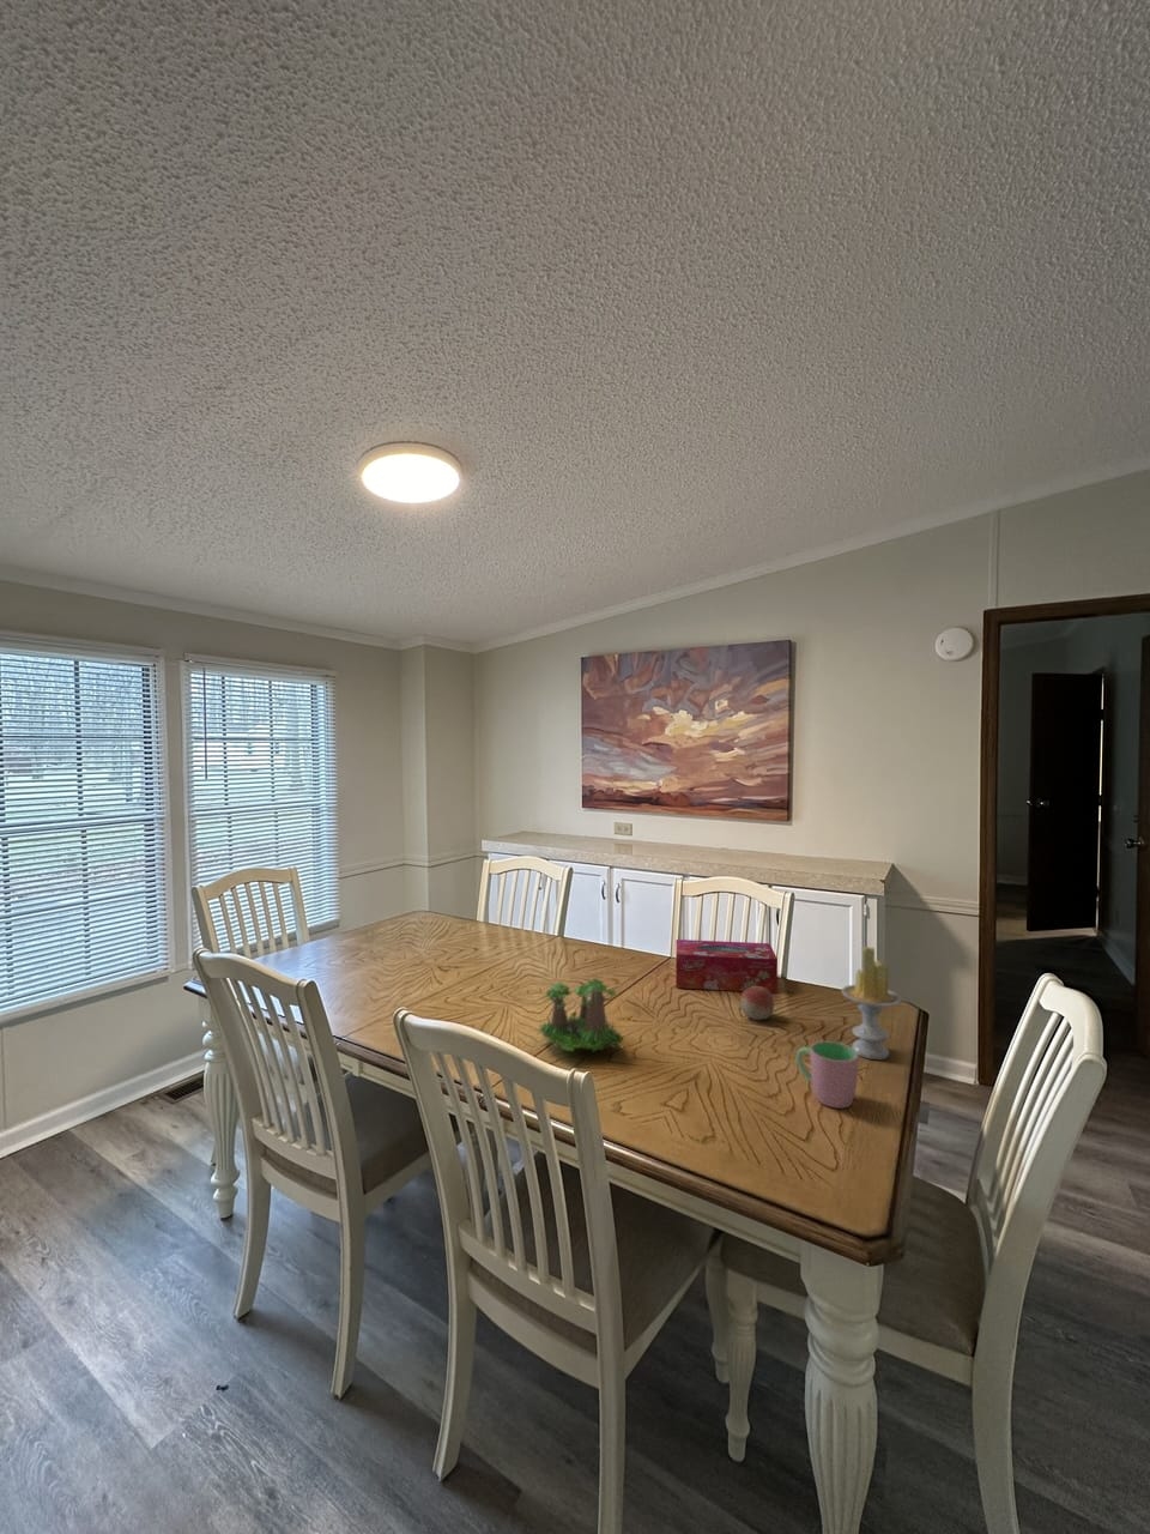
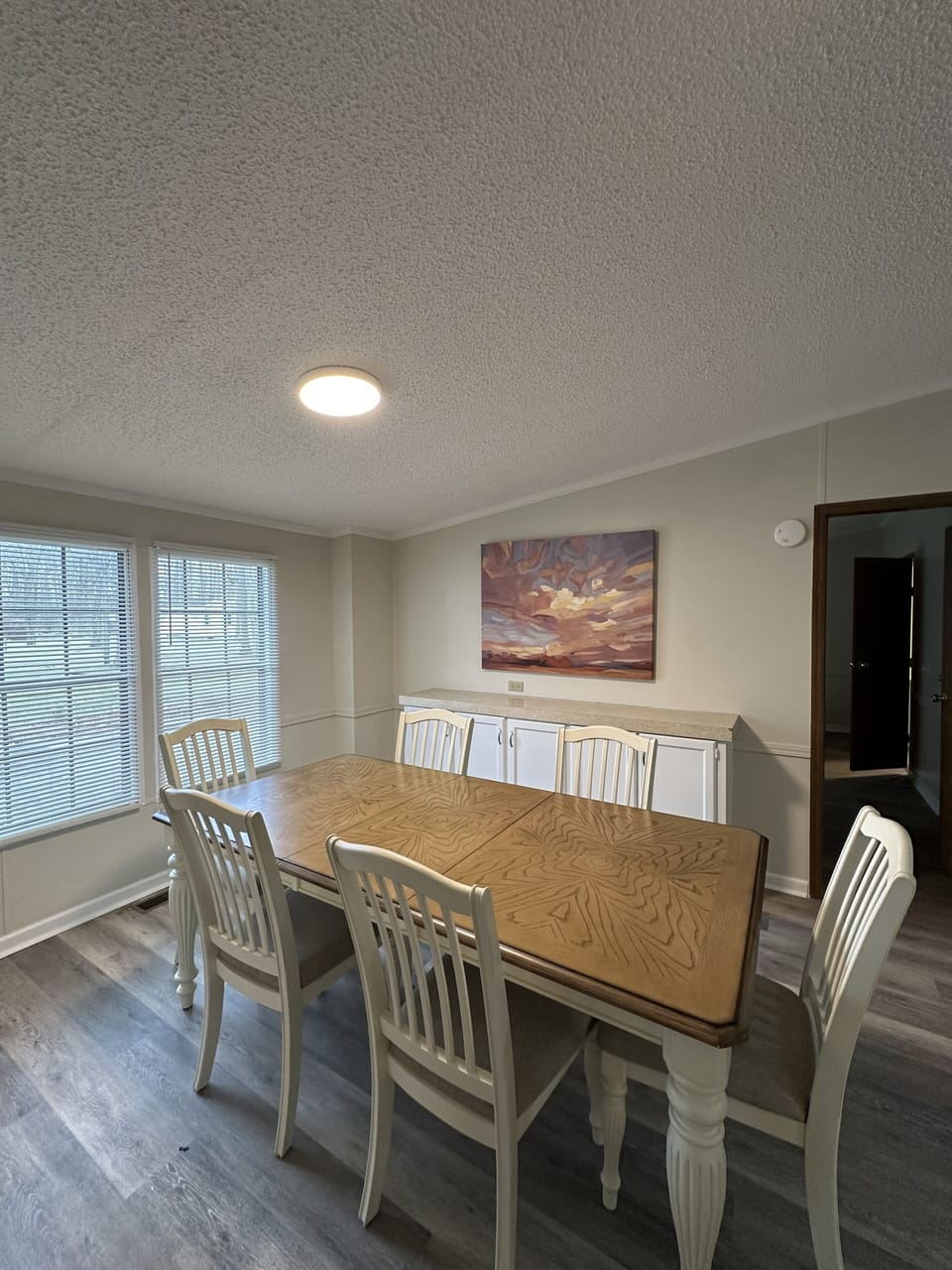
- fruit [738,987,776,1021]
- plant [535,975,626,1053]
- candle [840,946,904,1061]
- cup [795,1040,859,1110]
- tissue box [674,939,779,995]
